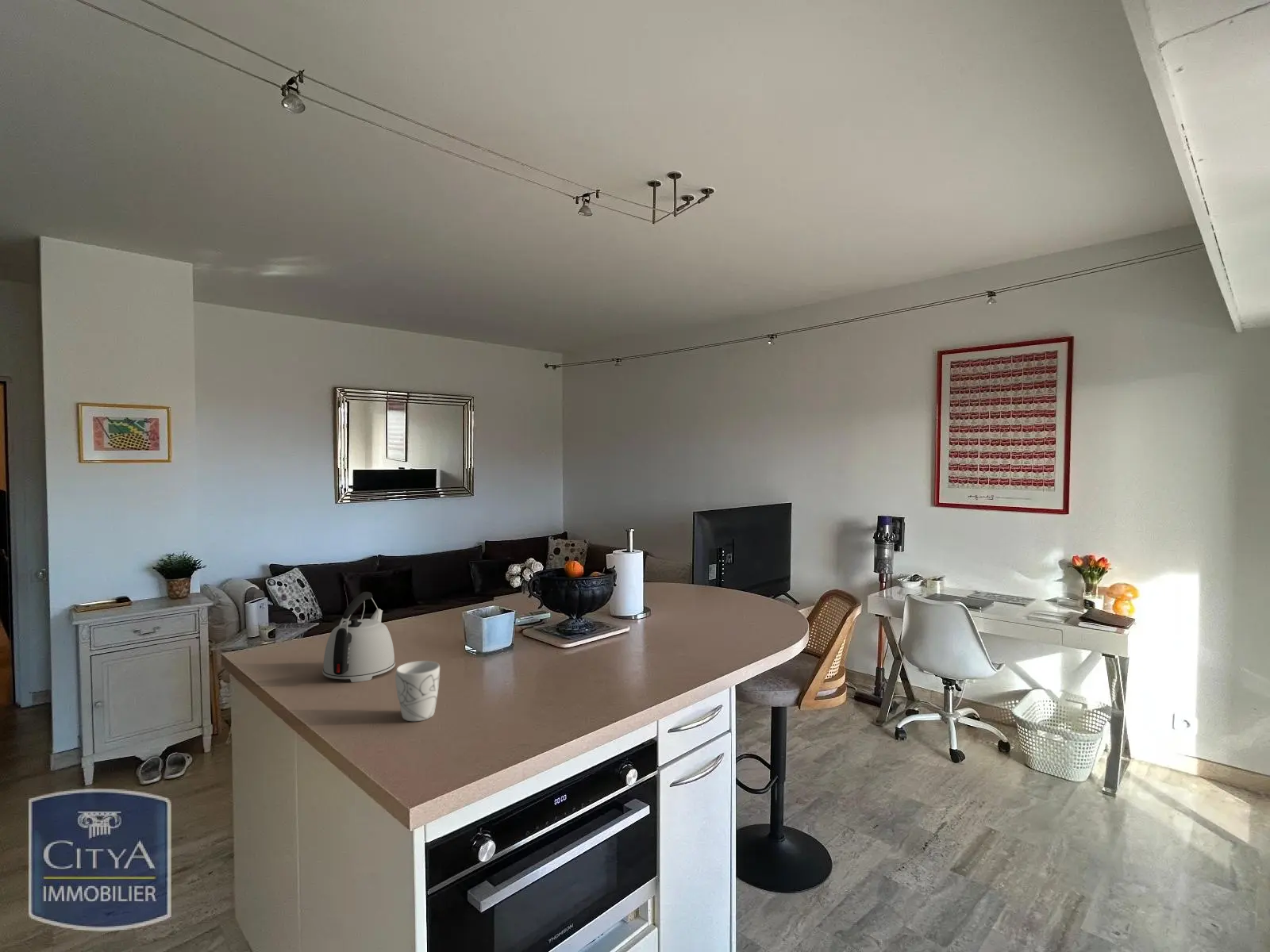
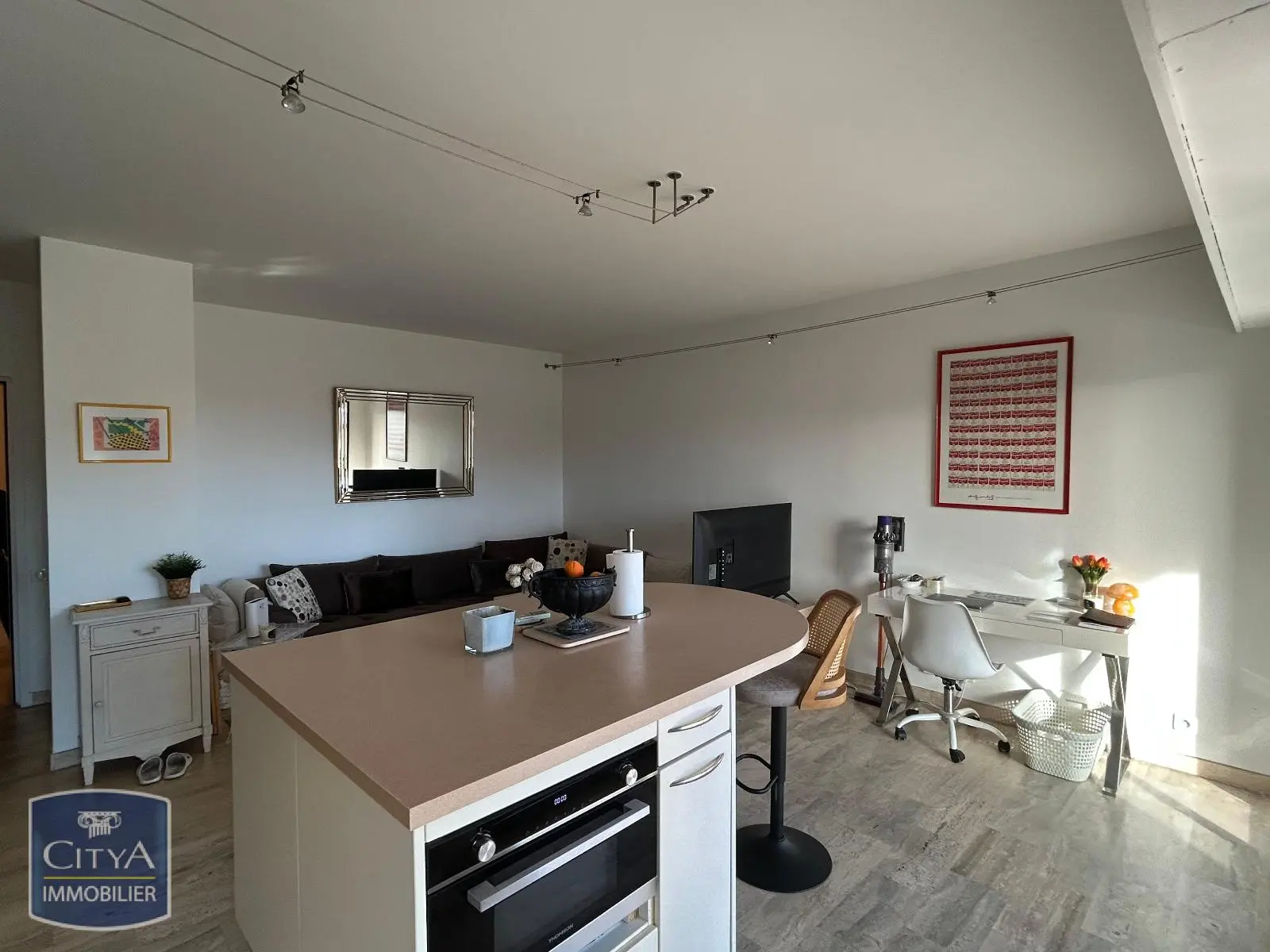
- kettle [322,591,396,683]
- mug [394,660,441,722]
